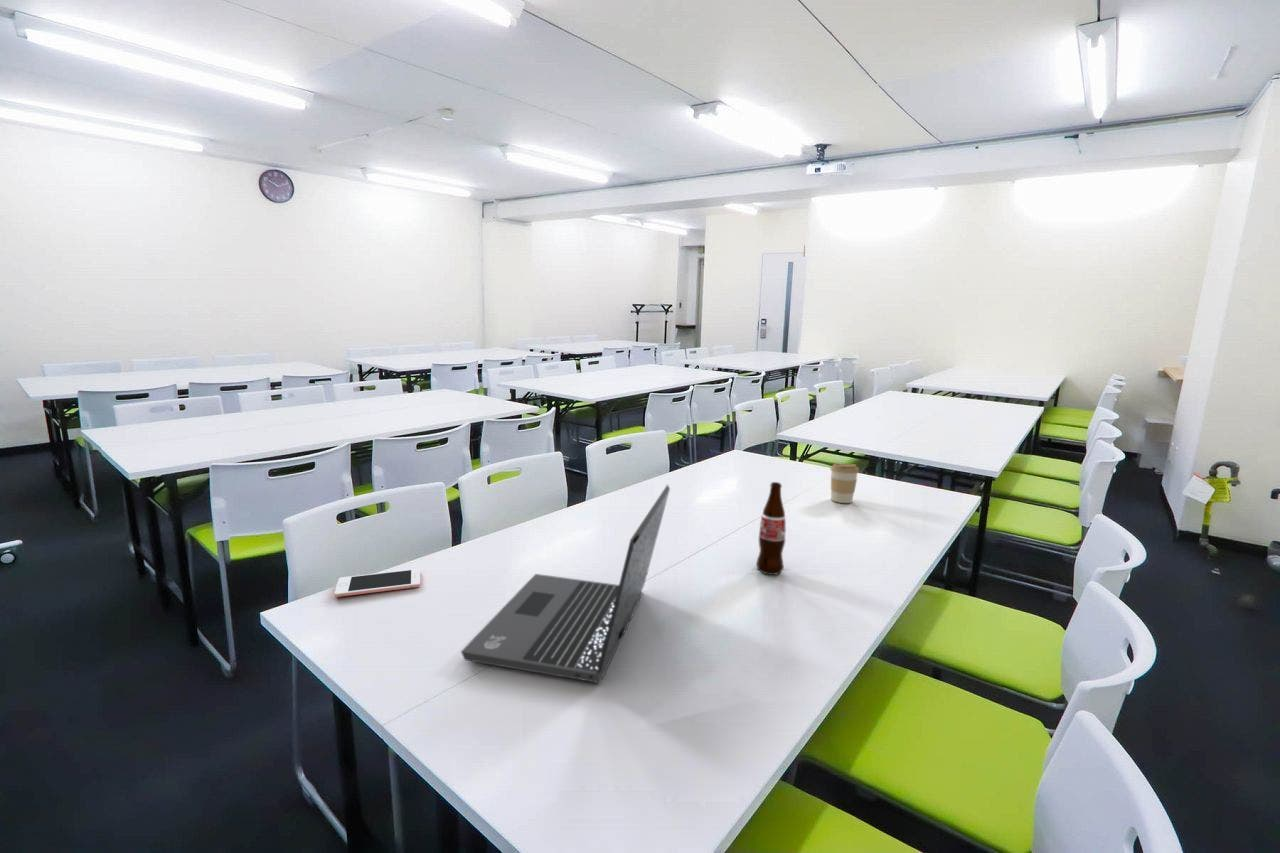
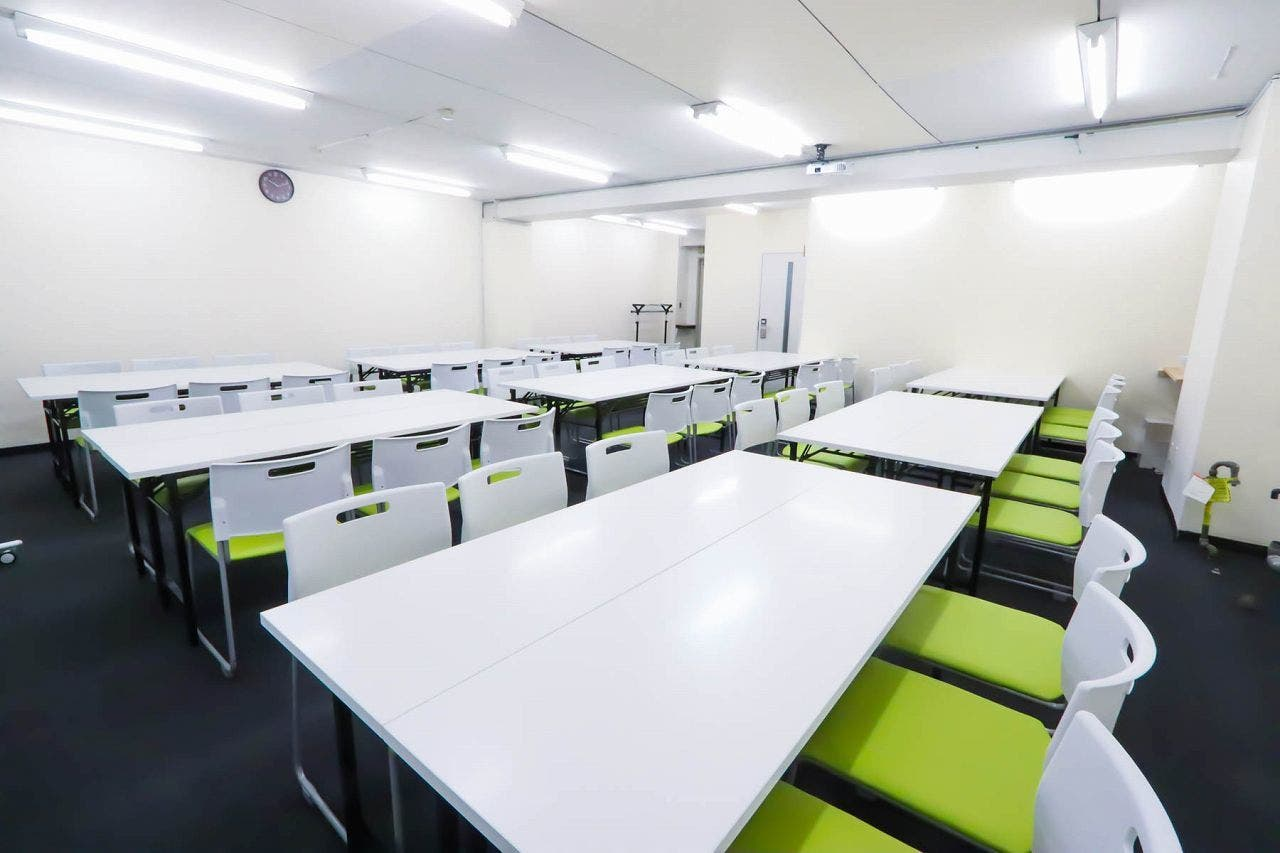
- bottle [756,481,787,576]
- laptop [460,483,671,684]
- cell phone [333,568,421,598]
- coffee cup [829,463,860,504]
